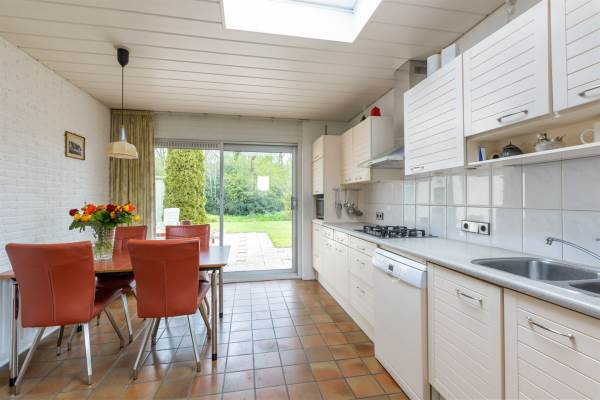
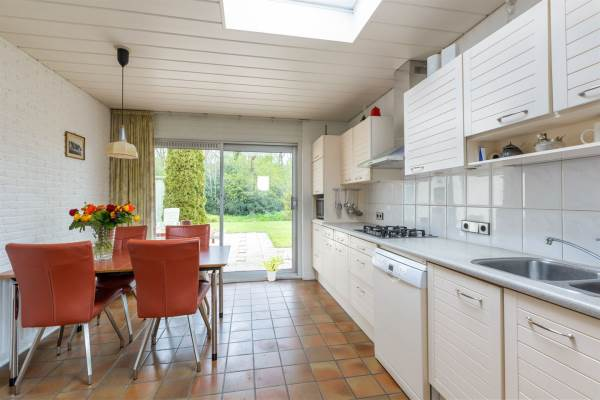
+ potted plant [258,254,289,282]
